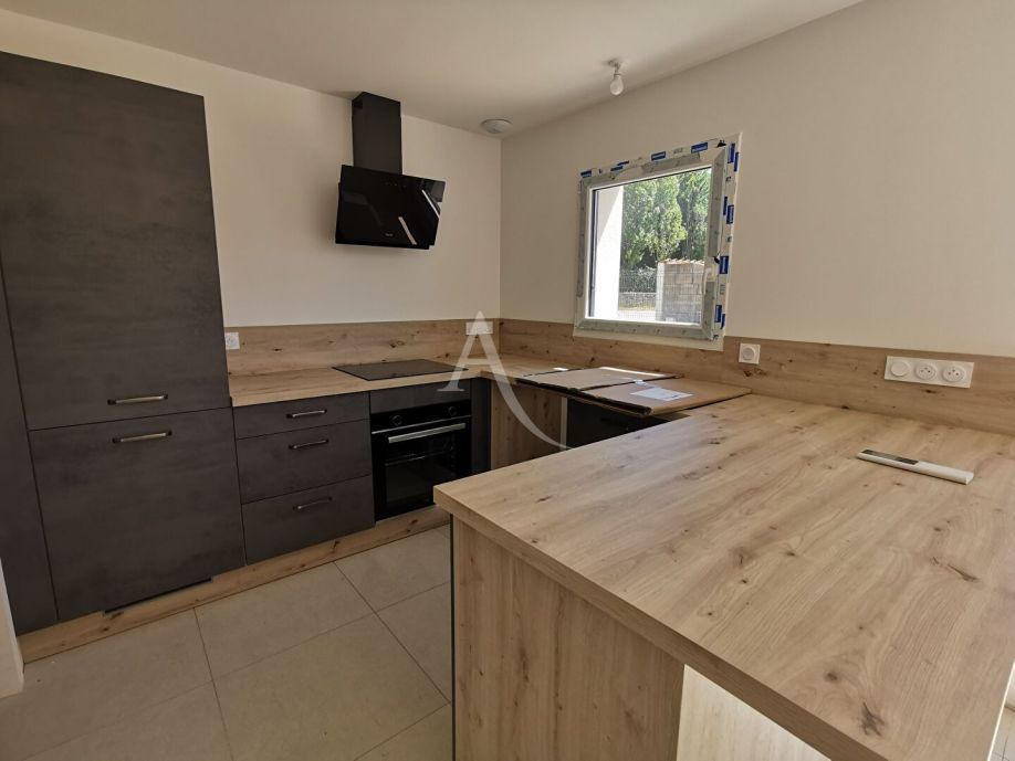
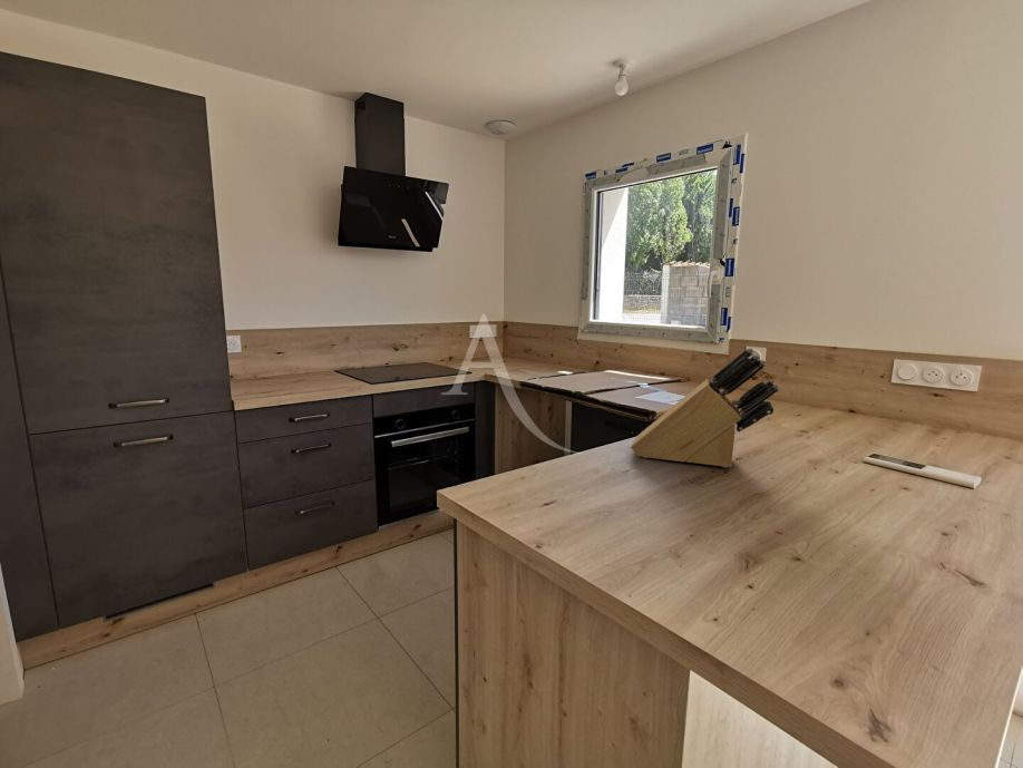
+ knife block [630,347,780,468]
